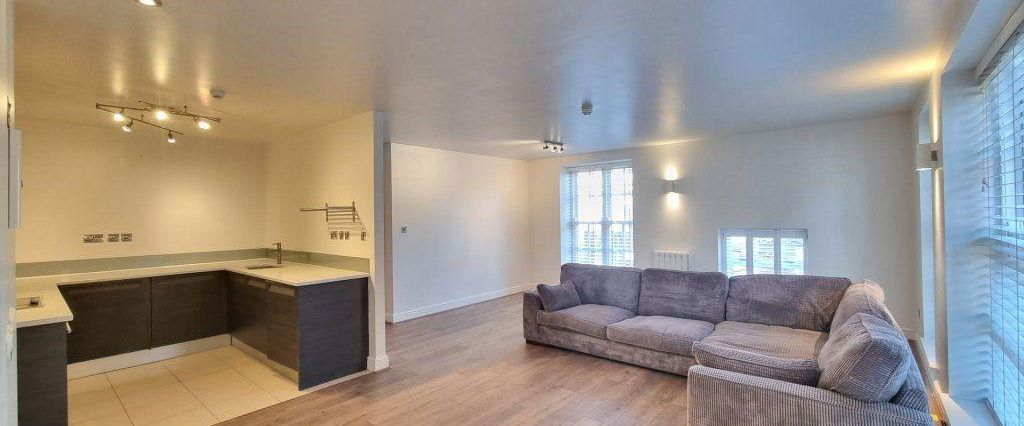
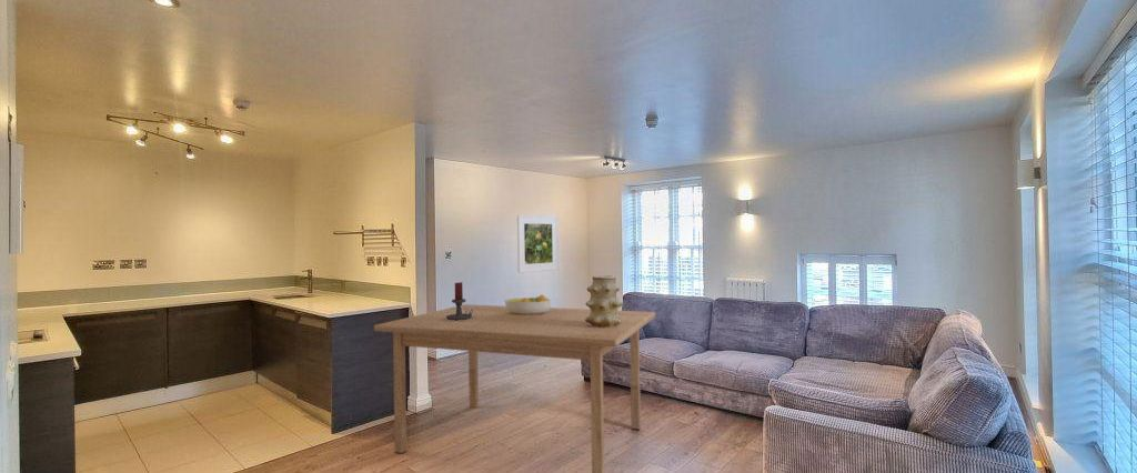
+ fruit bowl [504,293,553,315]
+ candle holder [445,281,473,321]
+ vase [584,274,624,328]
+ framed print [516,214,560,274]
+ table [373,303,656,473]
